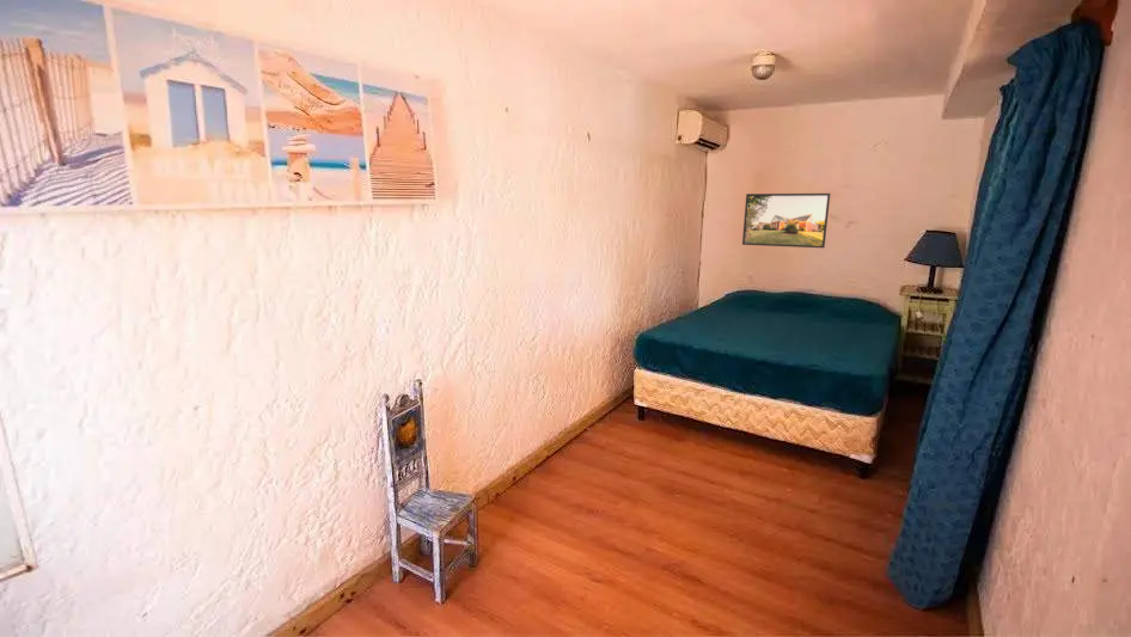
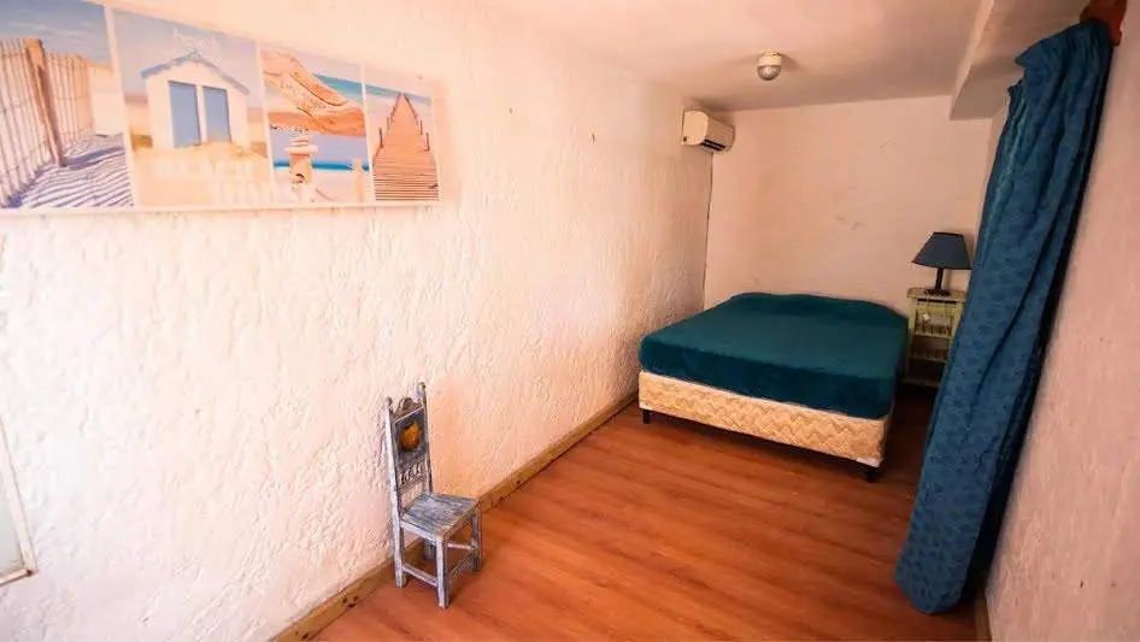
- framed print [741,192,832,250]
